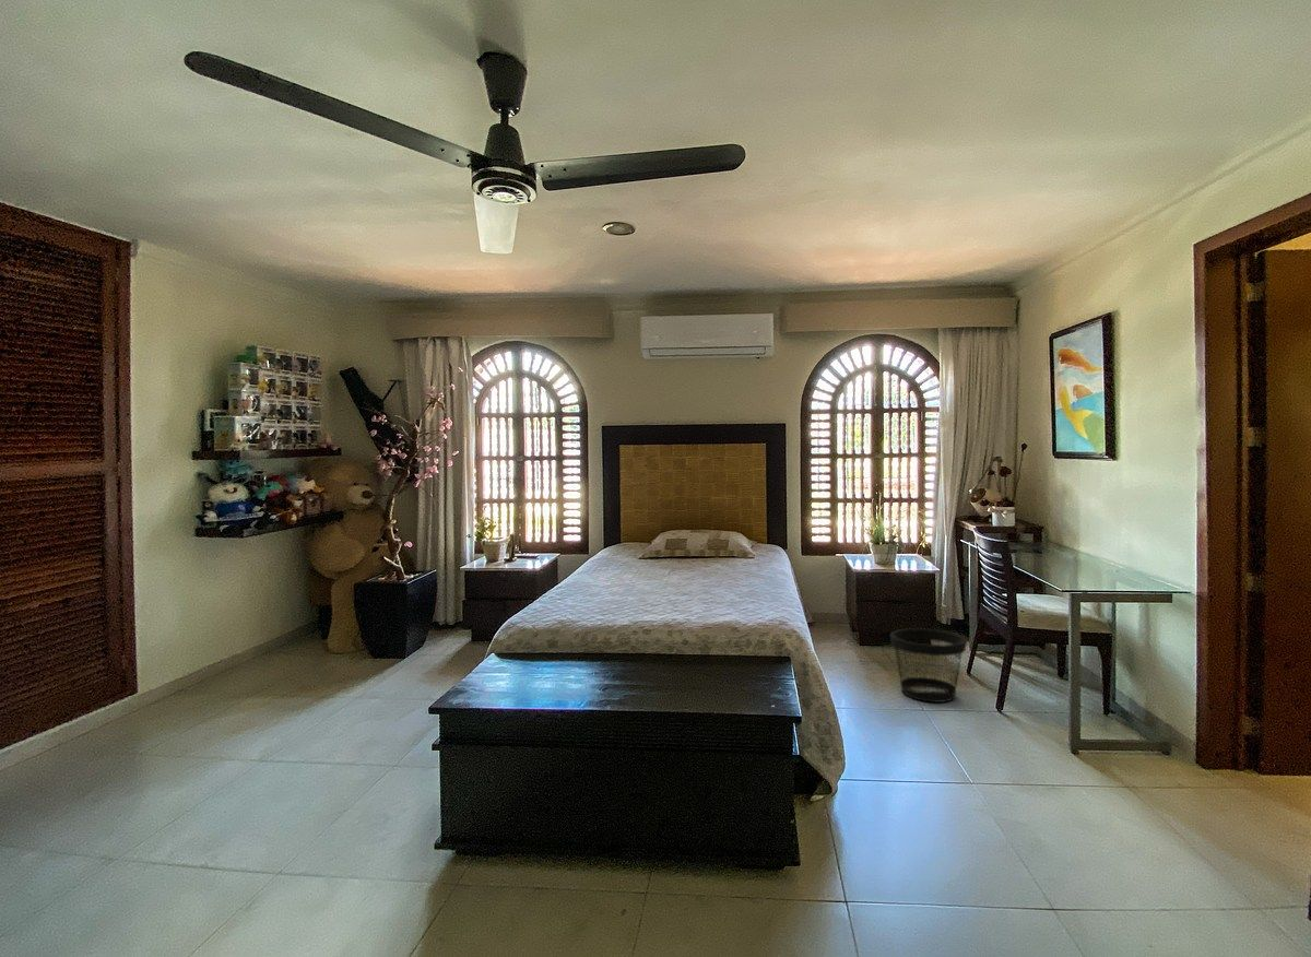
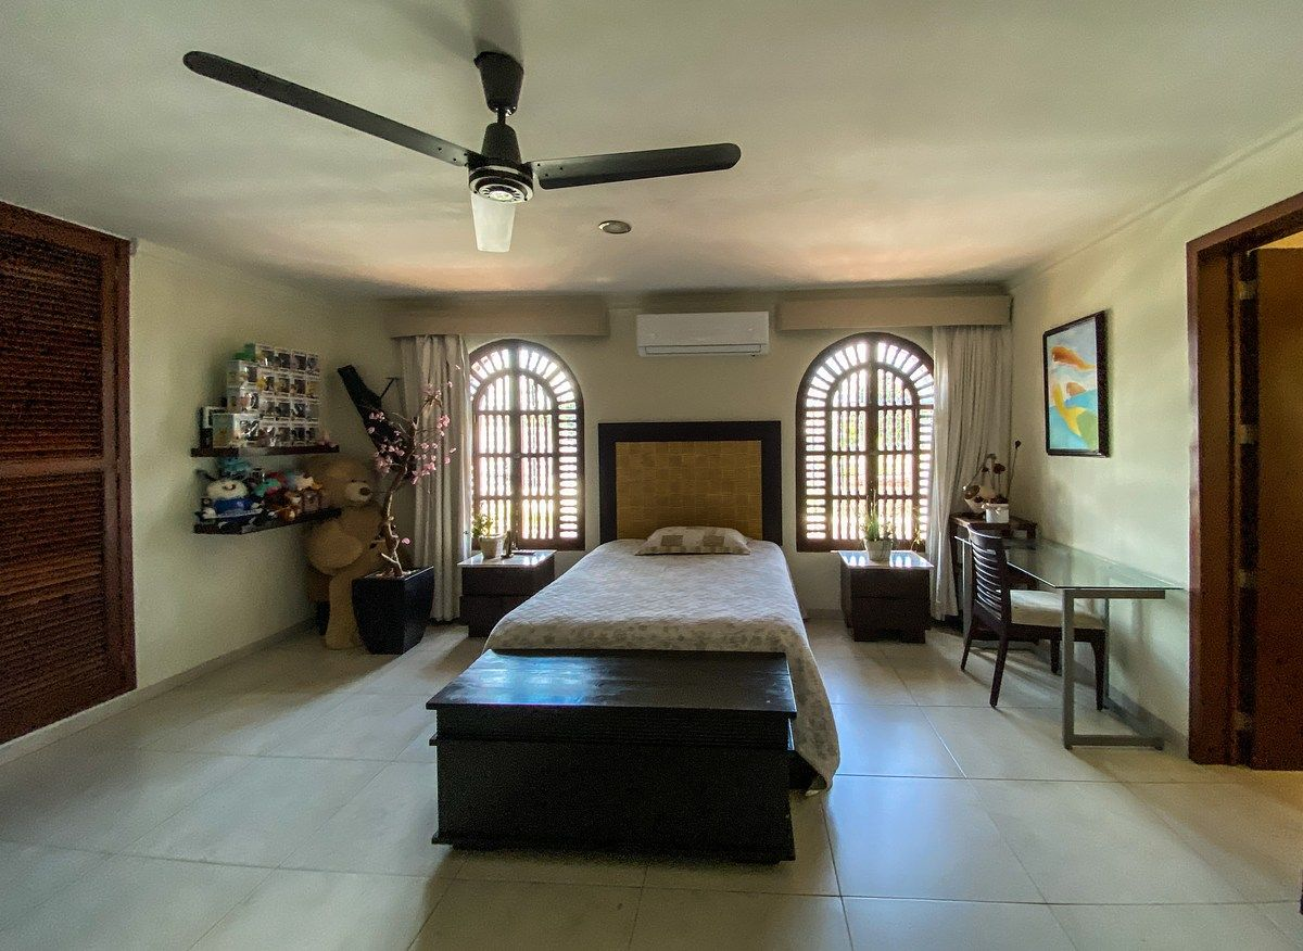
- wastebasket [889,627,968,704]
